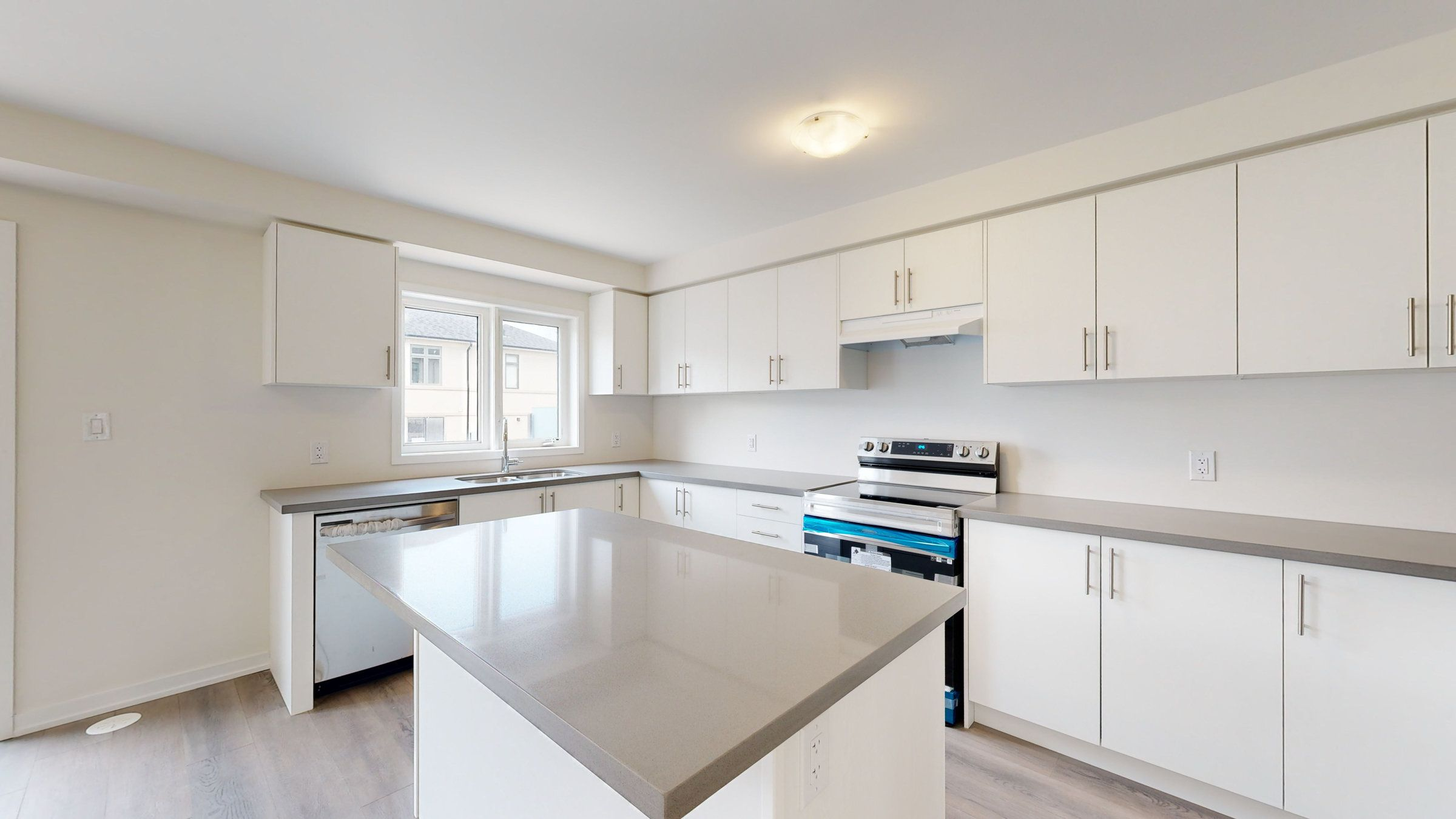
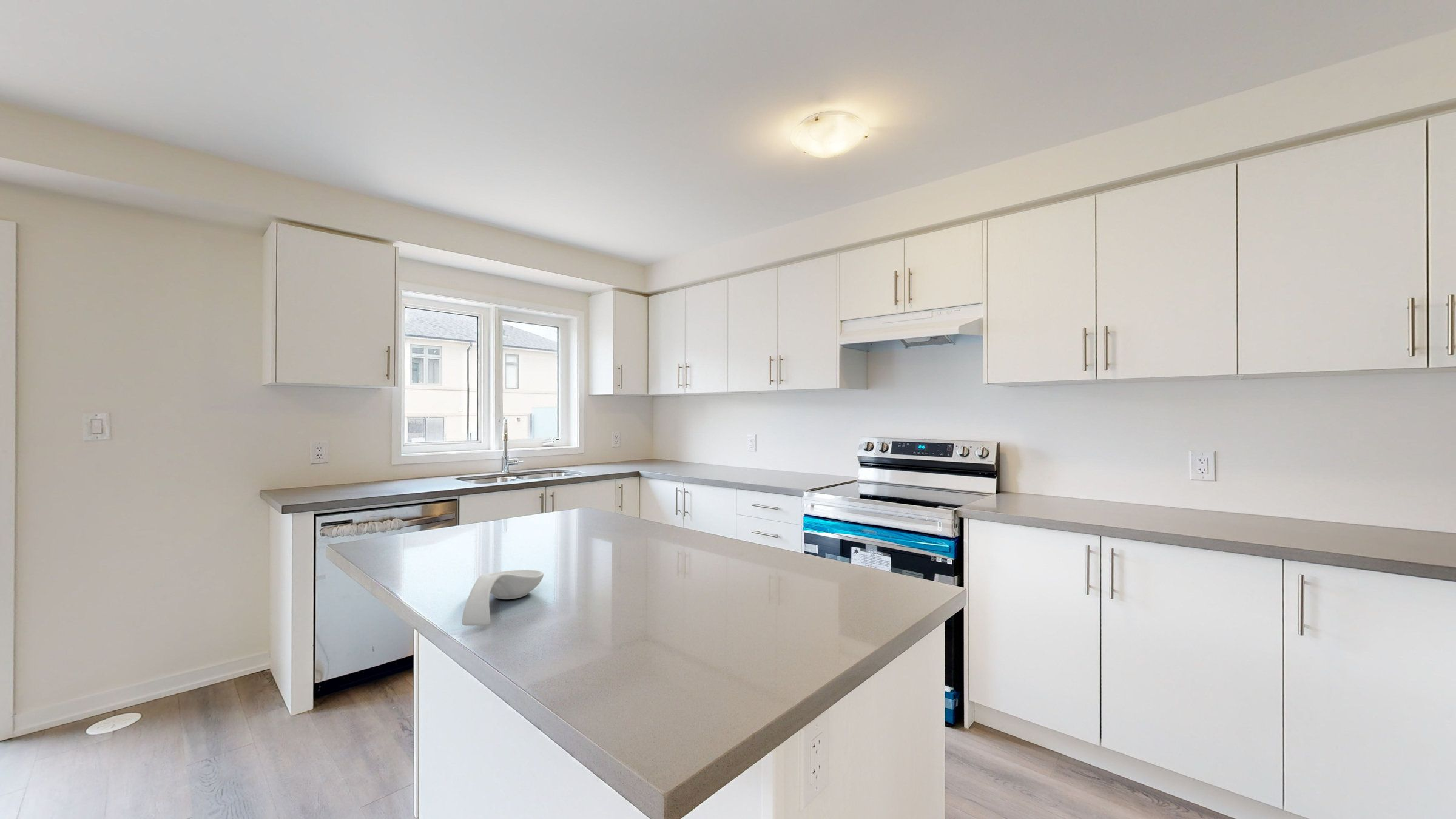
+ spoon rest [462,570,544,626]
